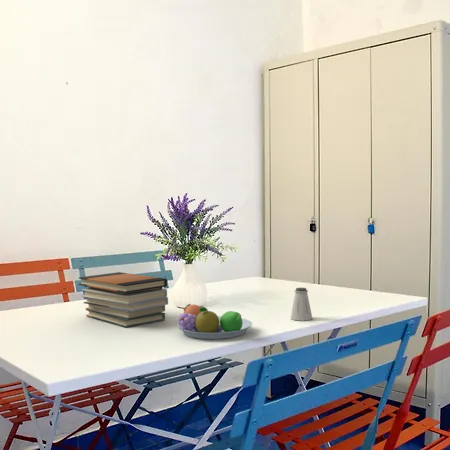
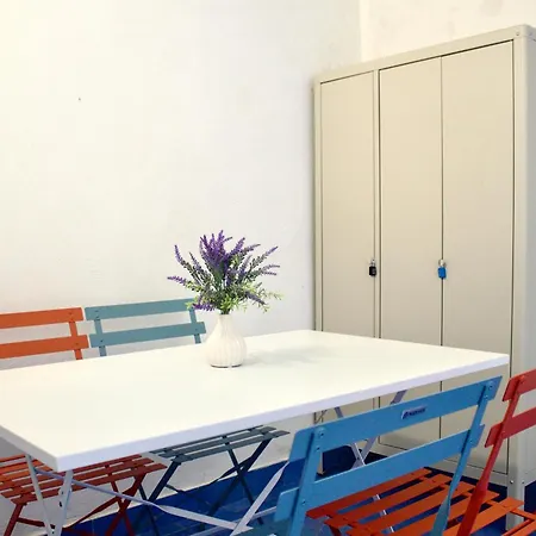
- saltshaker [290,287,313,322]
- book stack [78,271,169,328]
- fruit bowl [176,303,253,340]
